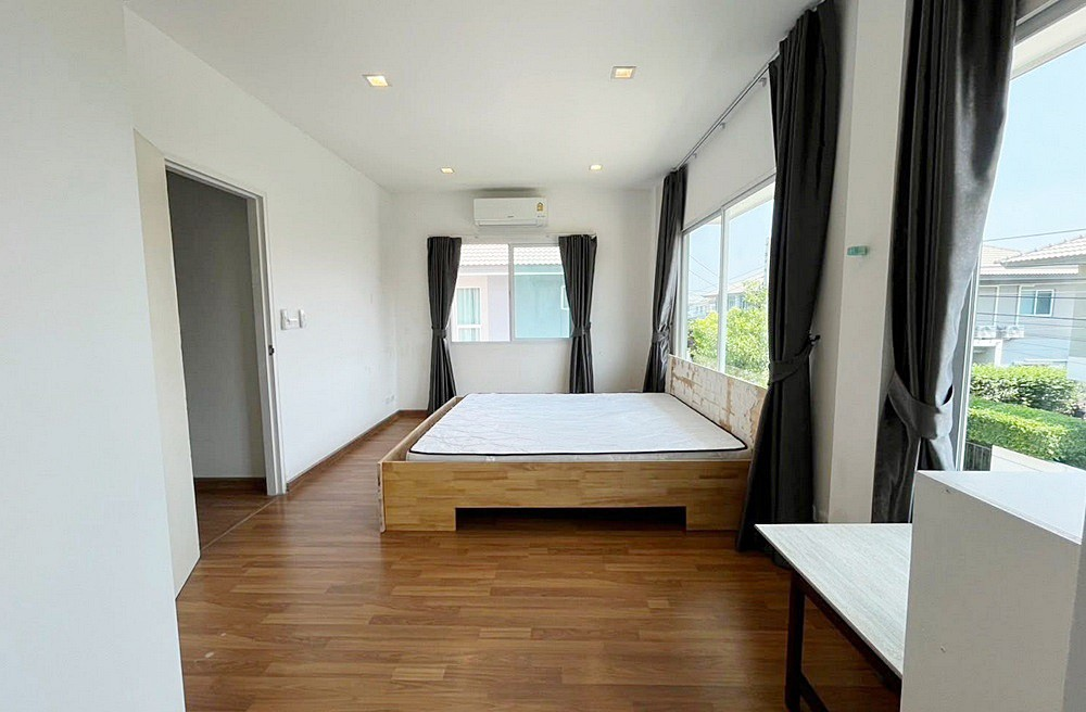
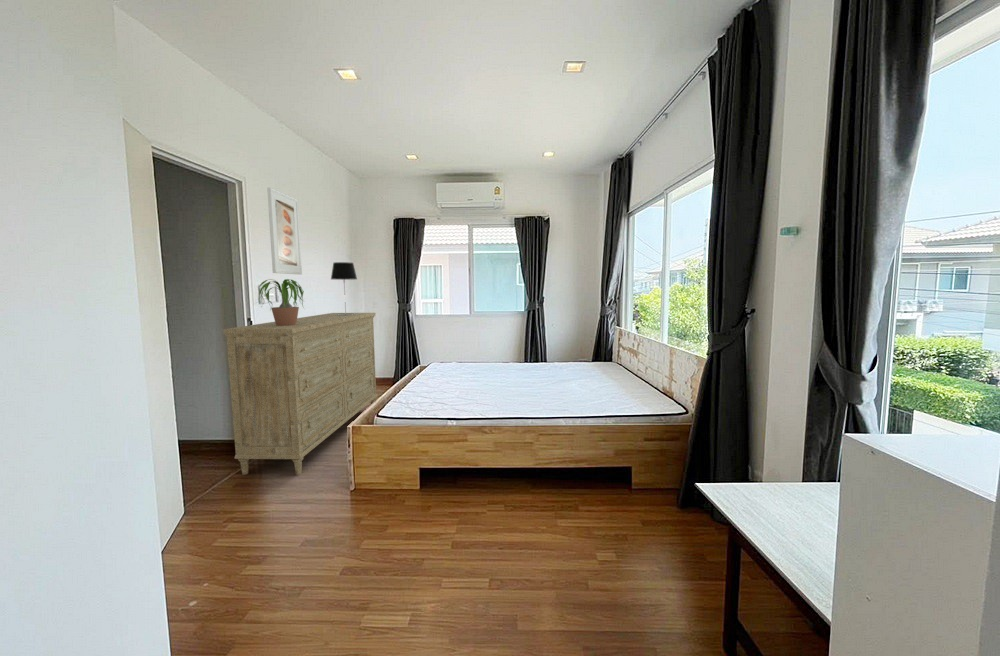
+ potted plant [255,278,305,326]
+ table lamp [330,261,358,315]
+ dresser [222,312,379,476]
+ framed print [266,186,303,275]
